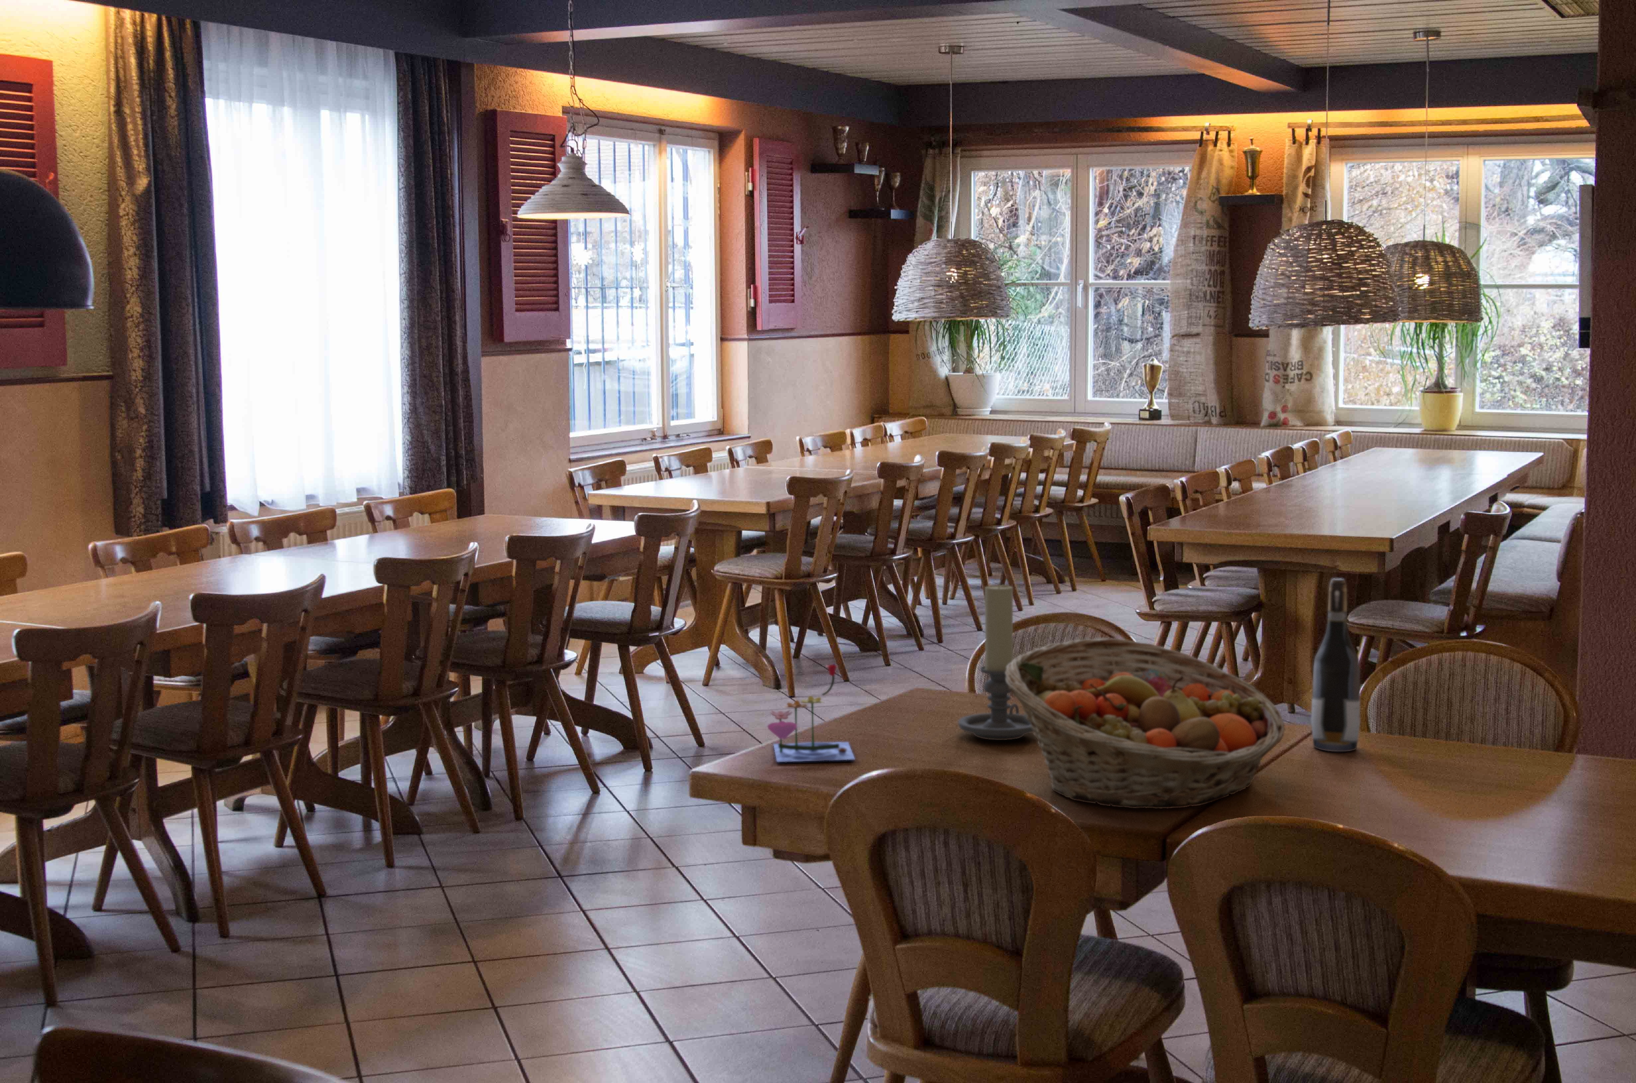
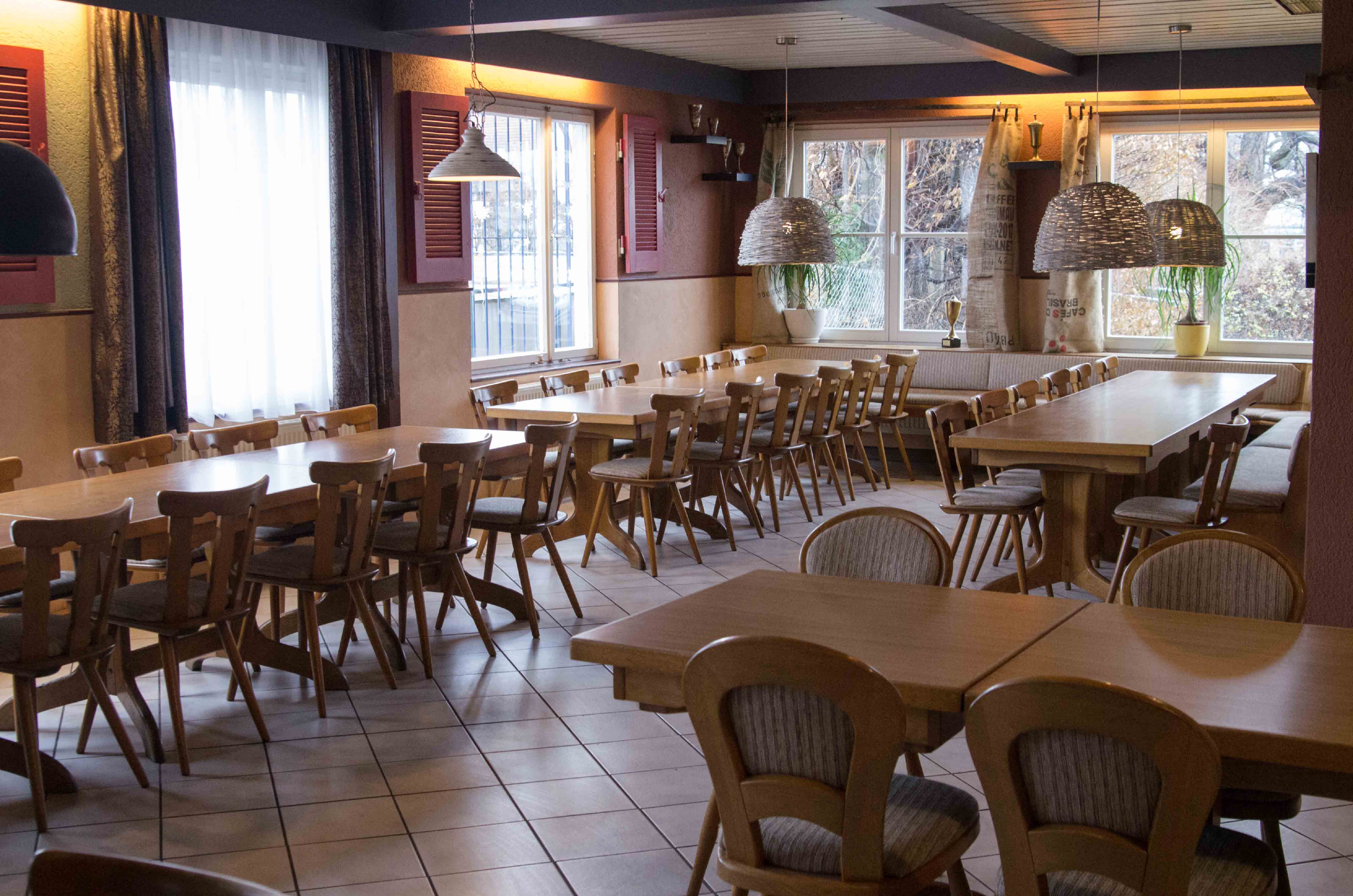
- candle holder [958,583,1034,741]
- wine bottle [1311,578,1360,752]
- fruit basket [1005,638,1285,809]
- flower [767,662,856,763]
